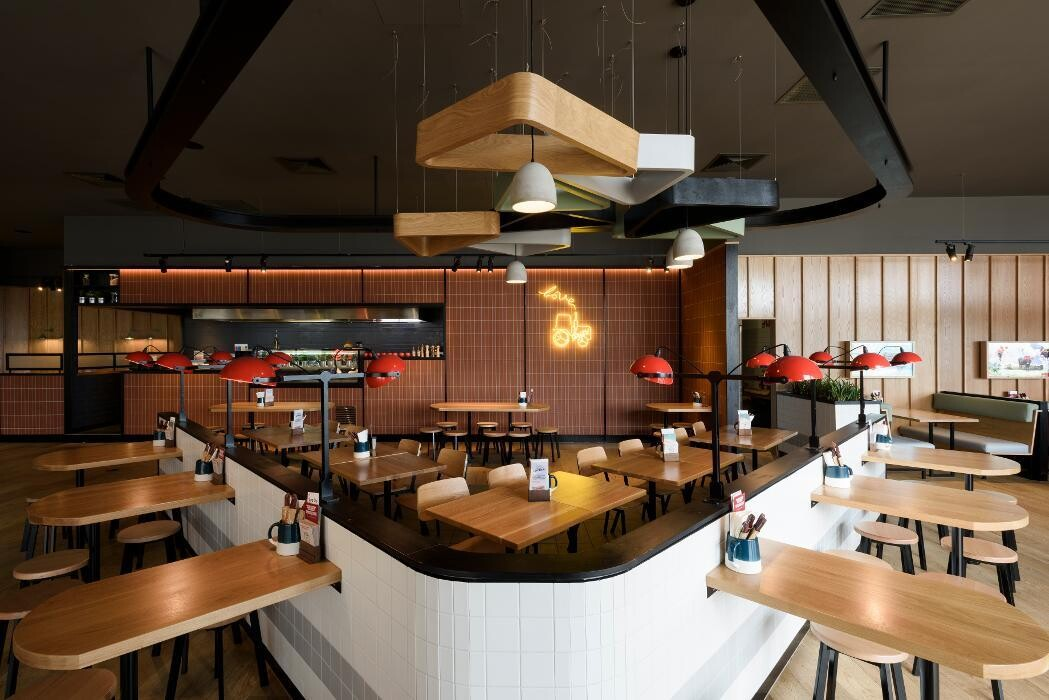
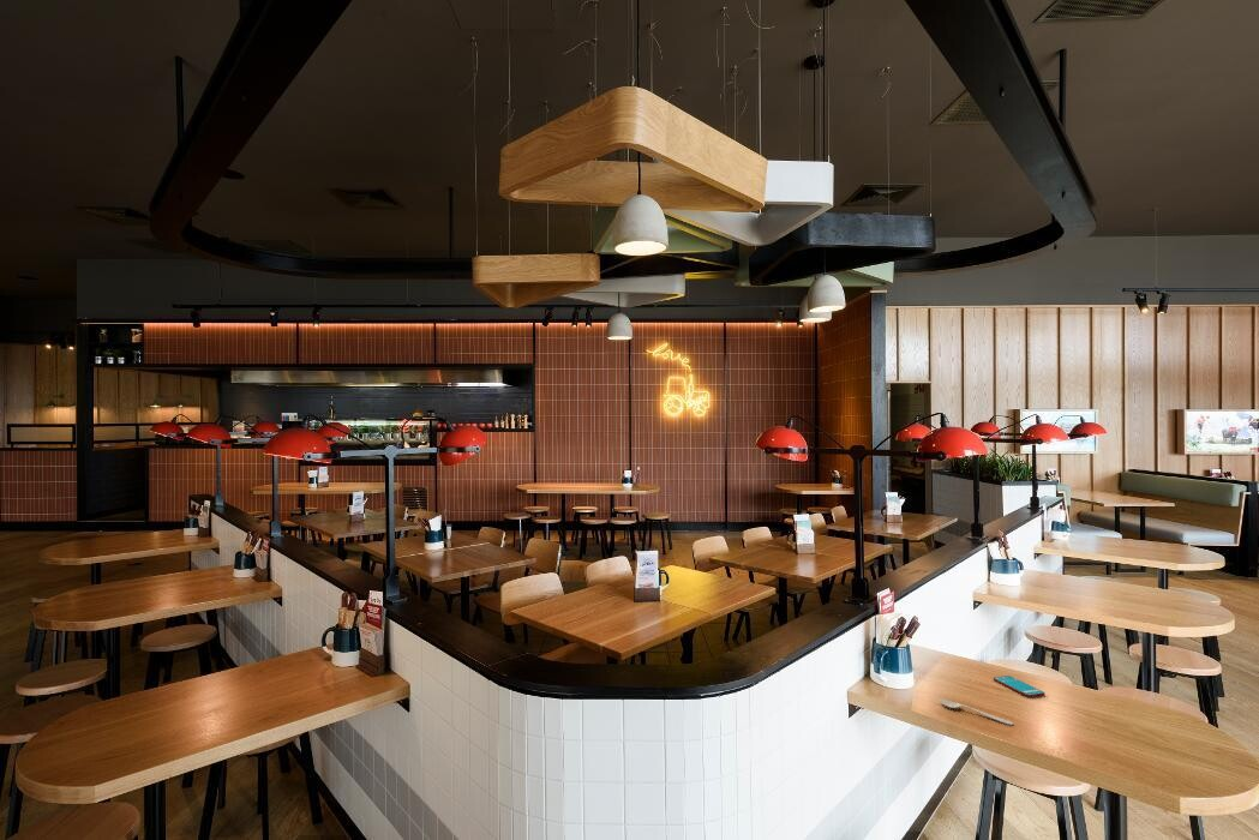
+ spoon [939,697,1014,726]
+ smartphone [993,674,1045,698]
